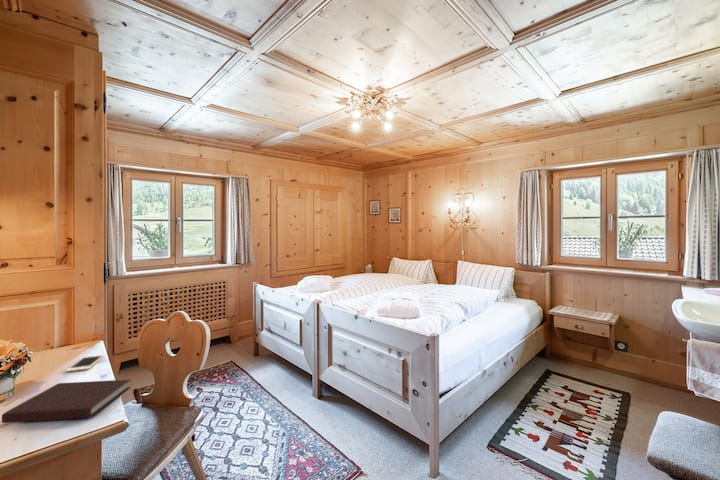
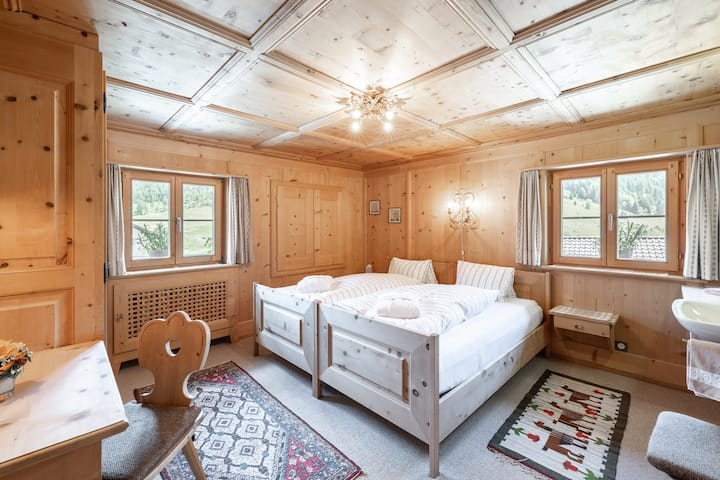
- cell phone [65,354,106,373]
- notebook [1,378,132,424]
